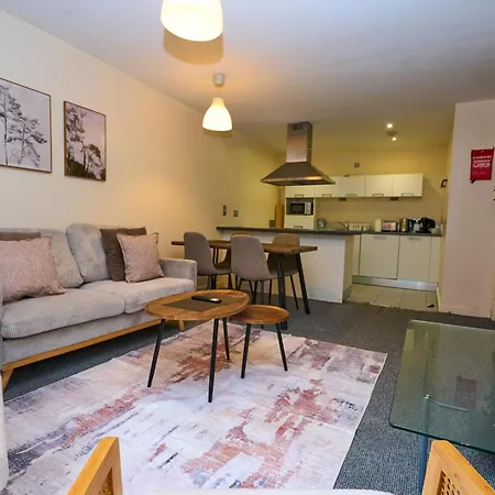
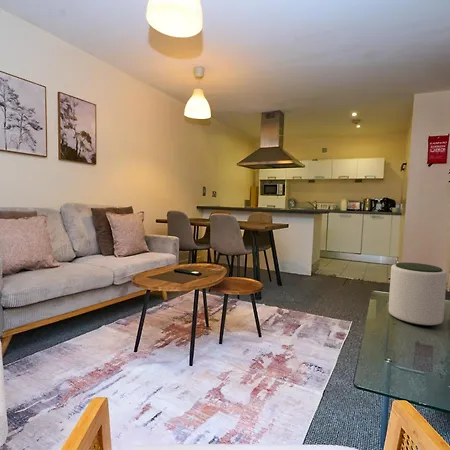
+ plant pot [388,262,448,327]
